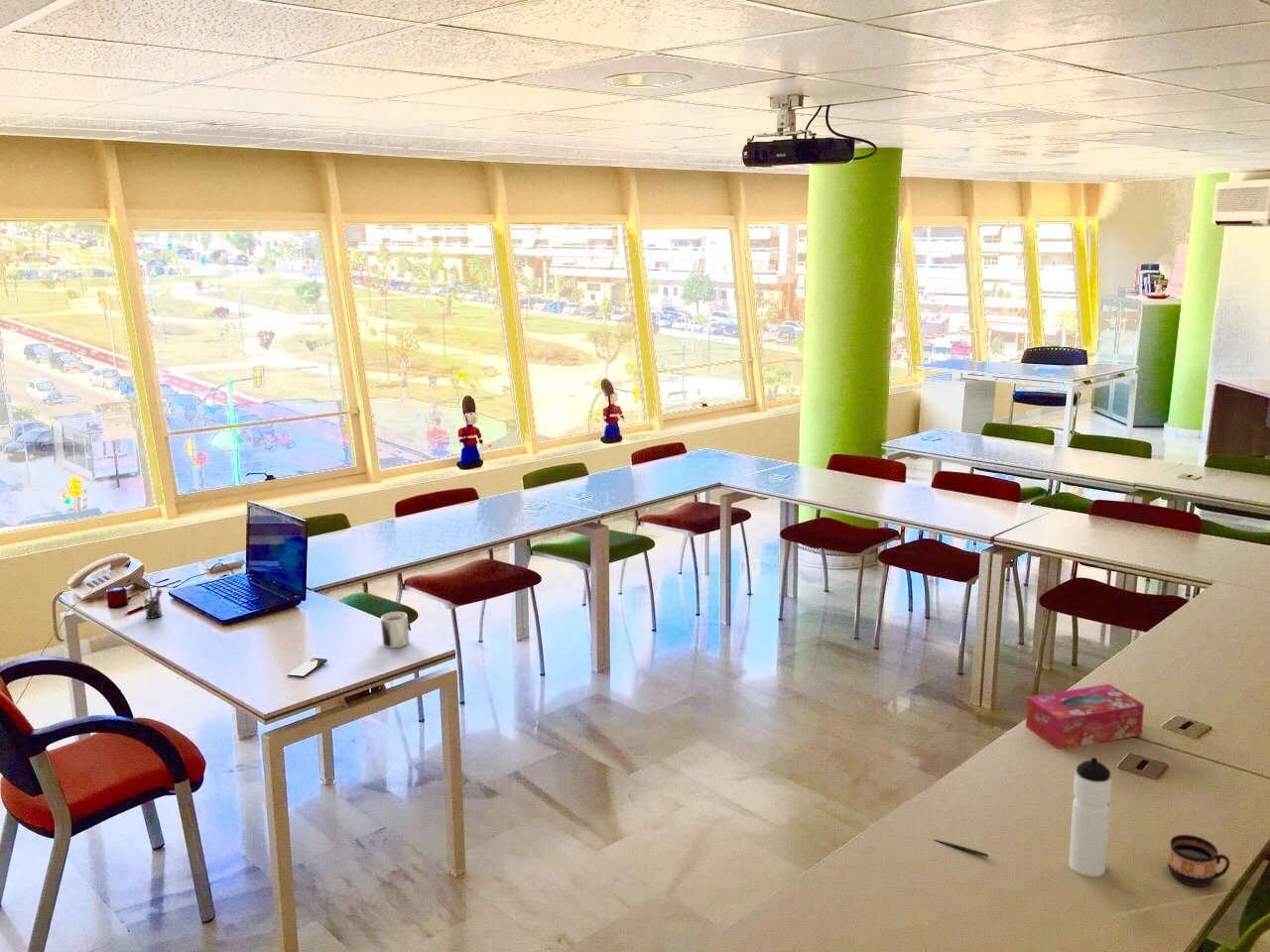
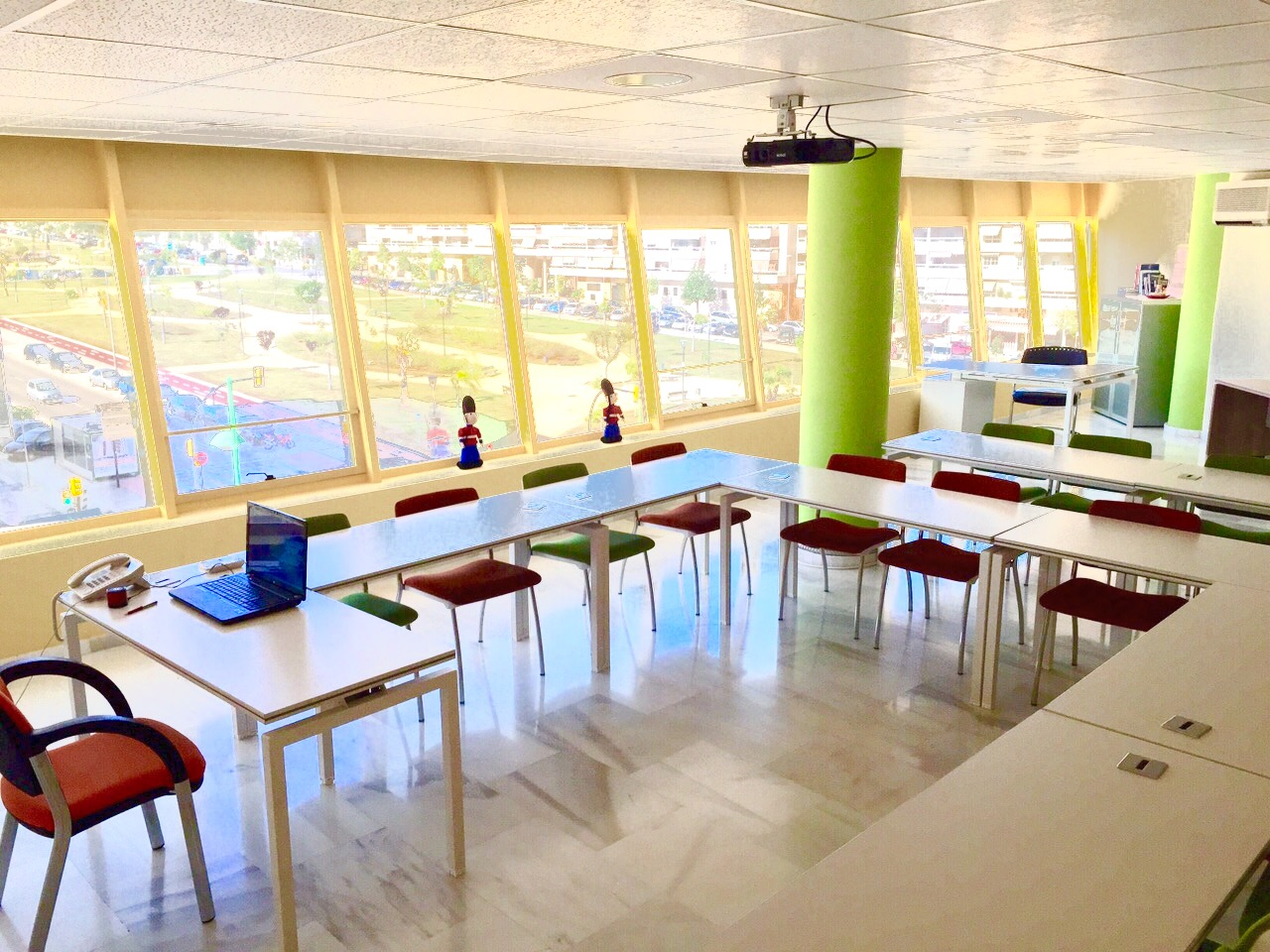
- smartphone [287,656,328,678]
- pen holder [138,585,164,620]
- pen [932,838,989,858]
- tissue box [1025,683,1145,750]
- mug [380,611,411,649]
- water bottle [1069,757,1113,878]
- cup [1167,834,1230,888]
